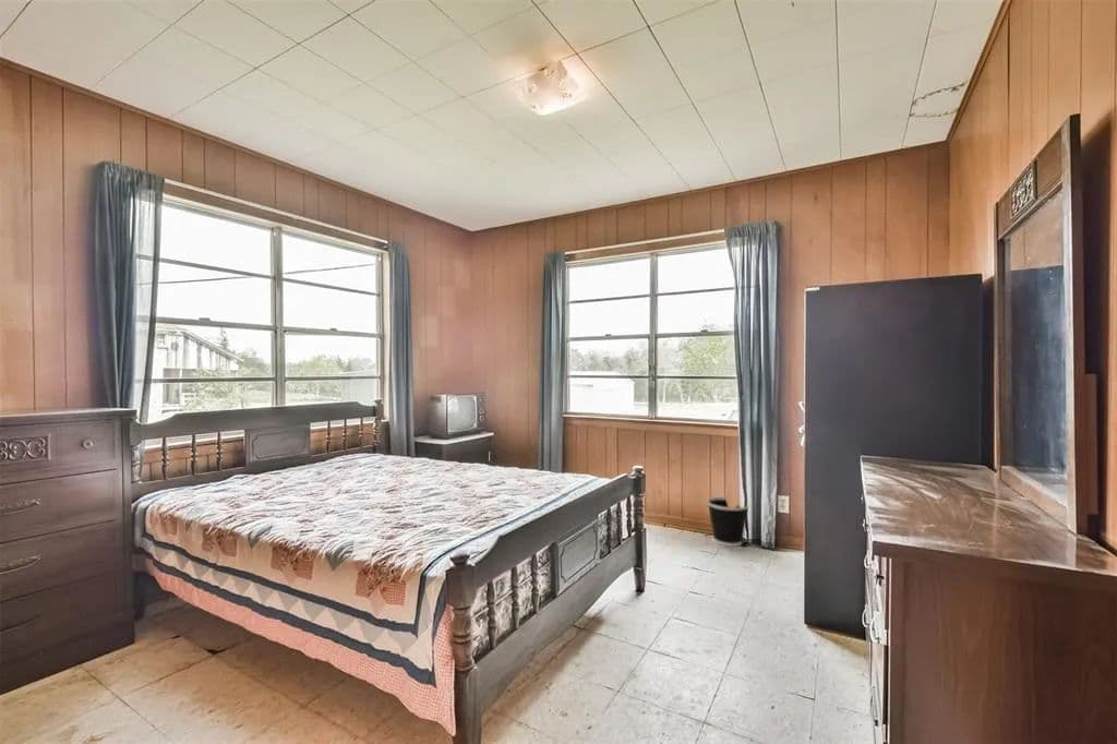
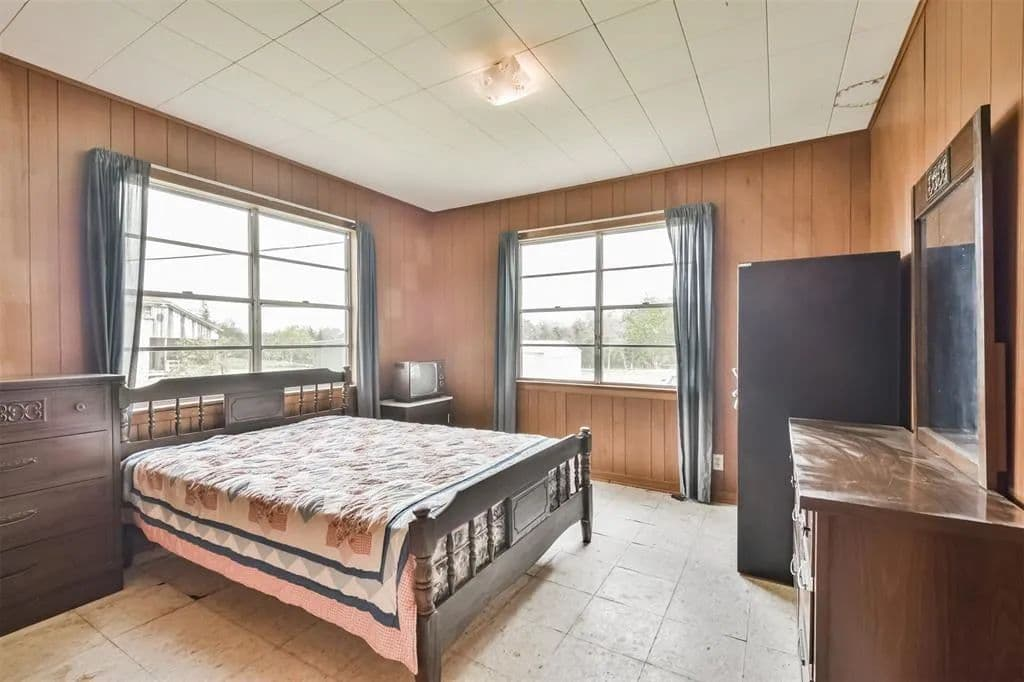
- wastebasket [706,496,750,548]
